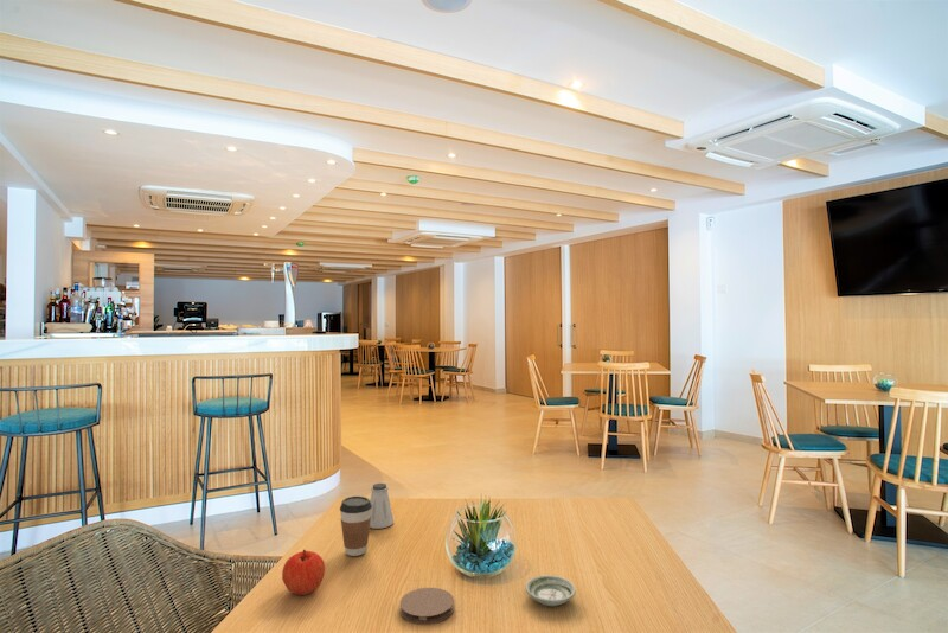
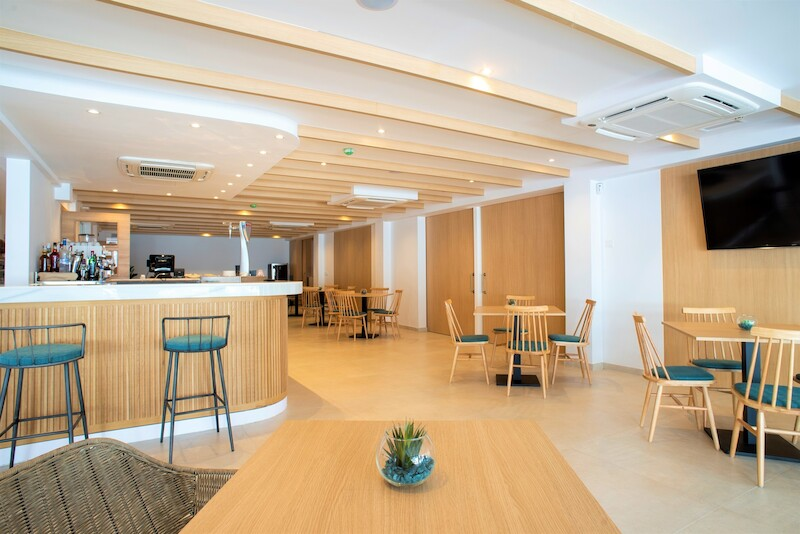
- apple [281,549,326,596]
- saltshaker [369,482,395,530]
- saucer [524,574,577,607]
- coaster [399,587,455,626]
- coffee cup [339,495,372,557]
